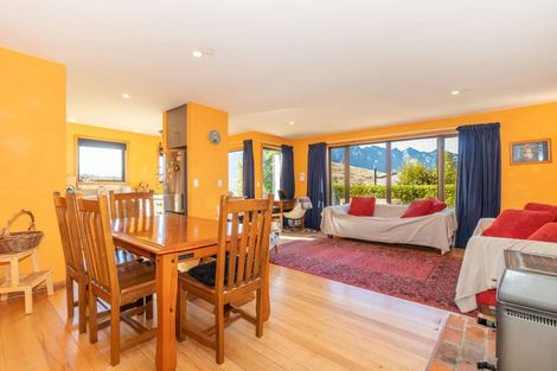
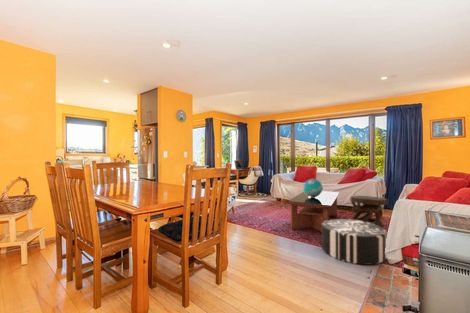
+ side table [349,195,389,227]
+ coffee table [287,190,340,233]
+ pouf [321,218,388,266]
+ decorative globe [302,178,324,198]
